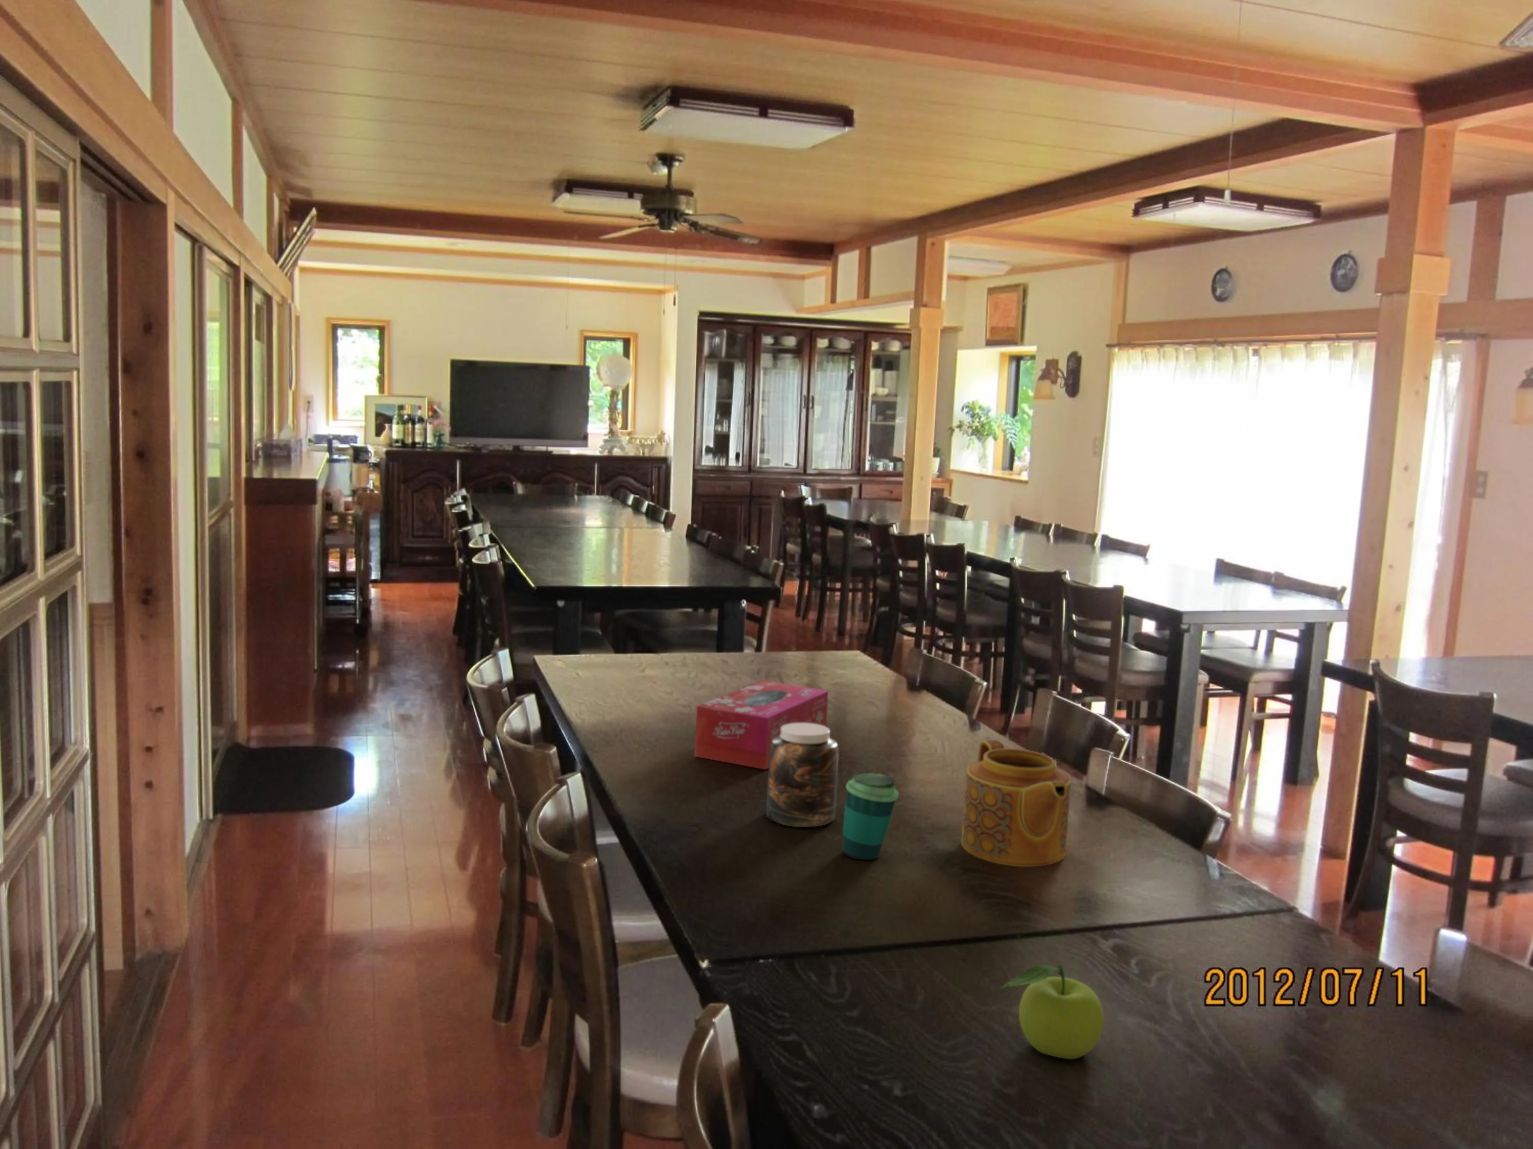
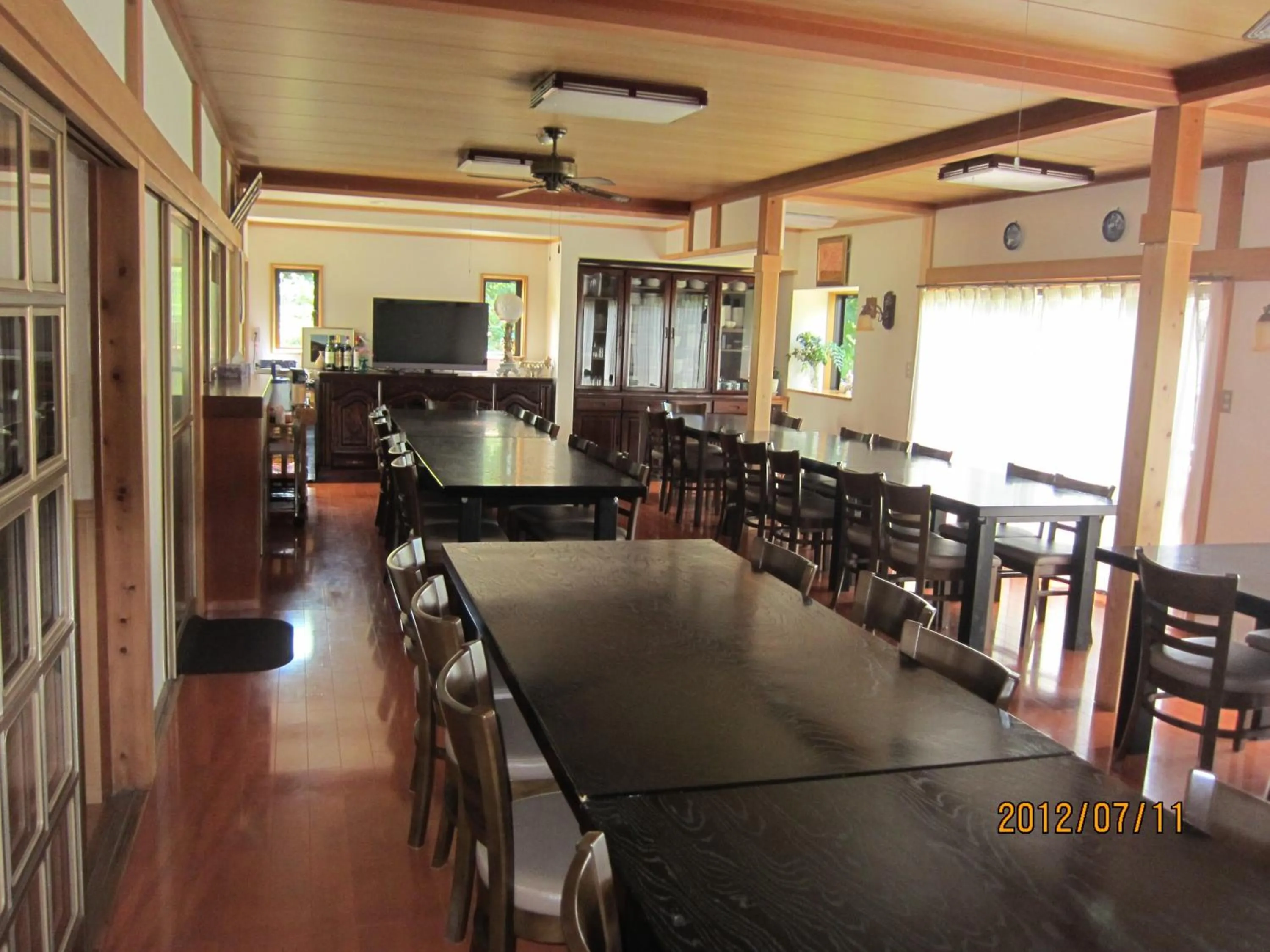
- teapot [961,740,1071,867]
- tissue box [694,681,829,770]
- cup [841,772,899,861]
- fruit [999,963,1104,1060]
- jar [766,723,839,828]
